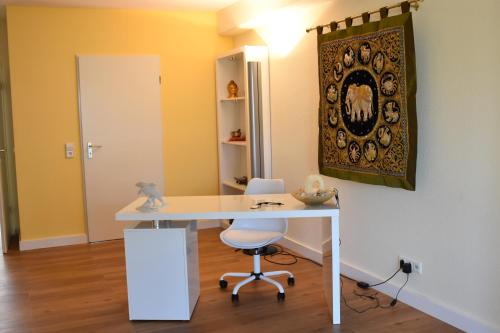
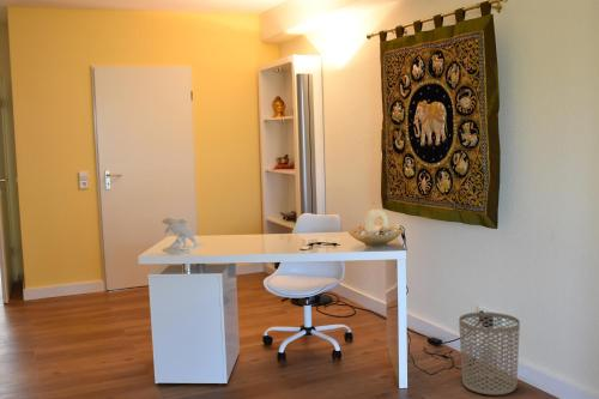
+ waste bin [458,312,521,395]
